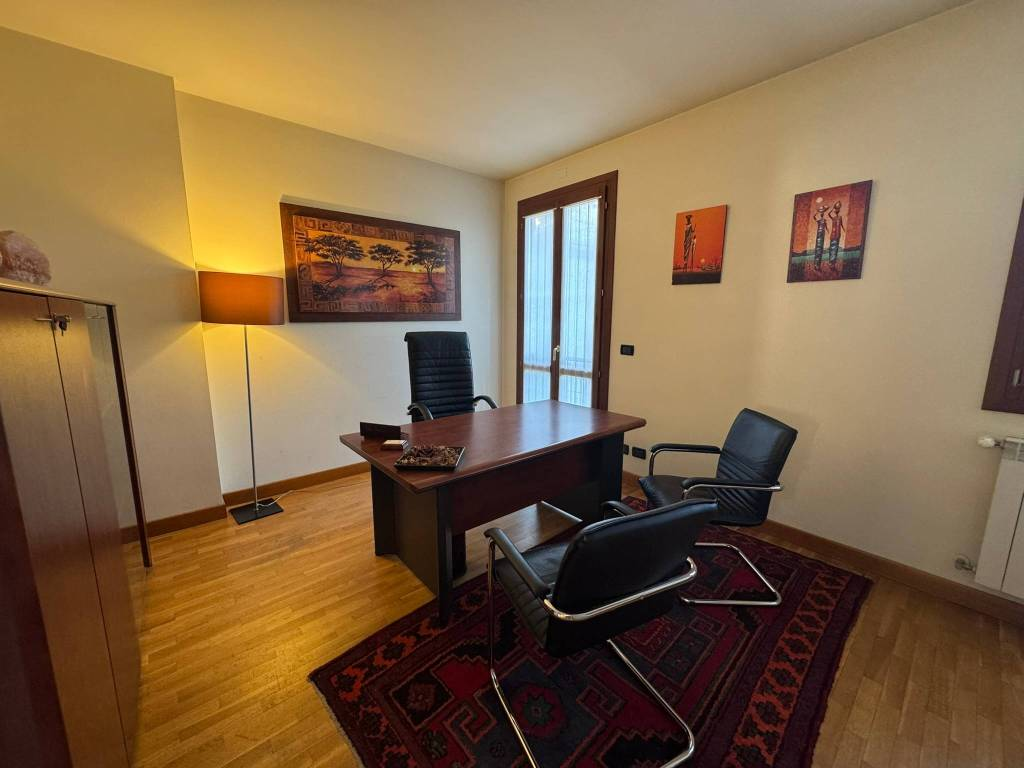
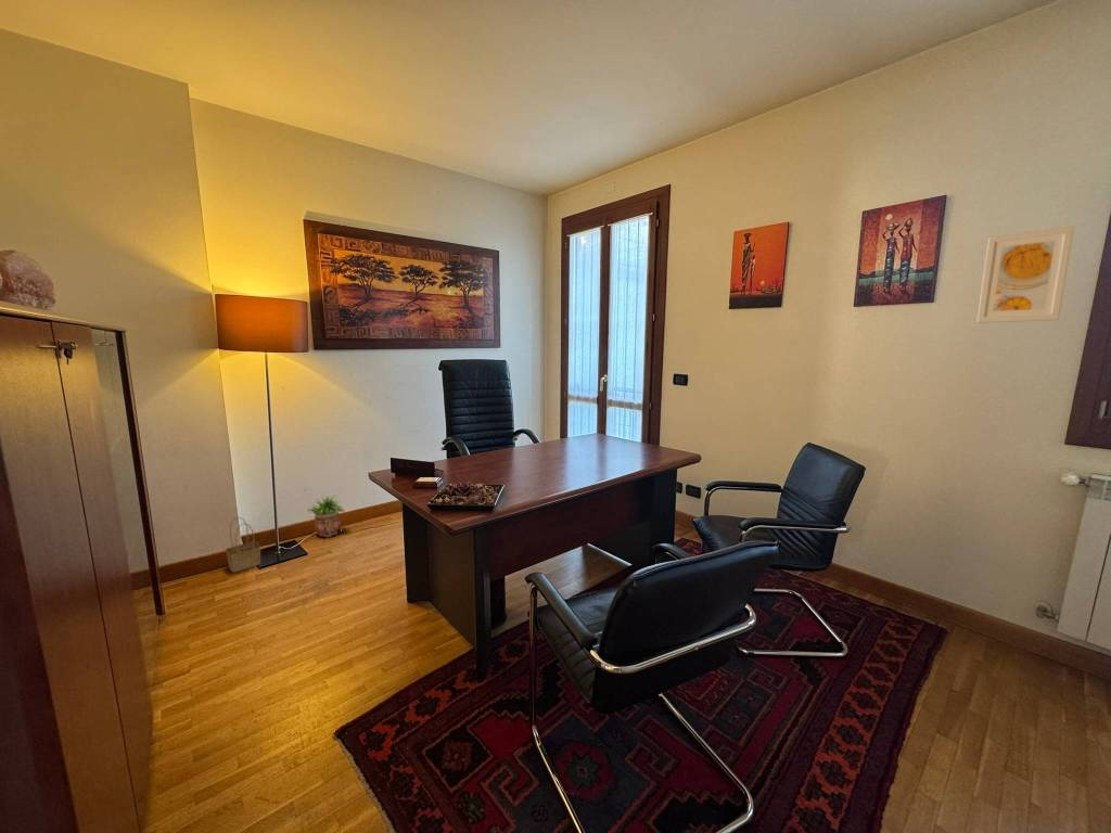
+ basket [225,516,261,574]
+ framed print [975,225,1075,324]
+ potted plant [307,495,346,538]
